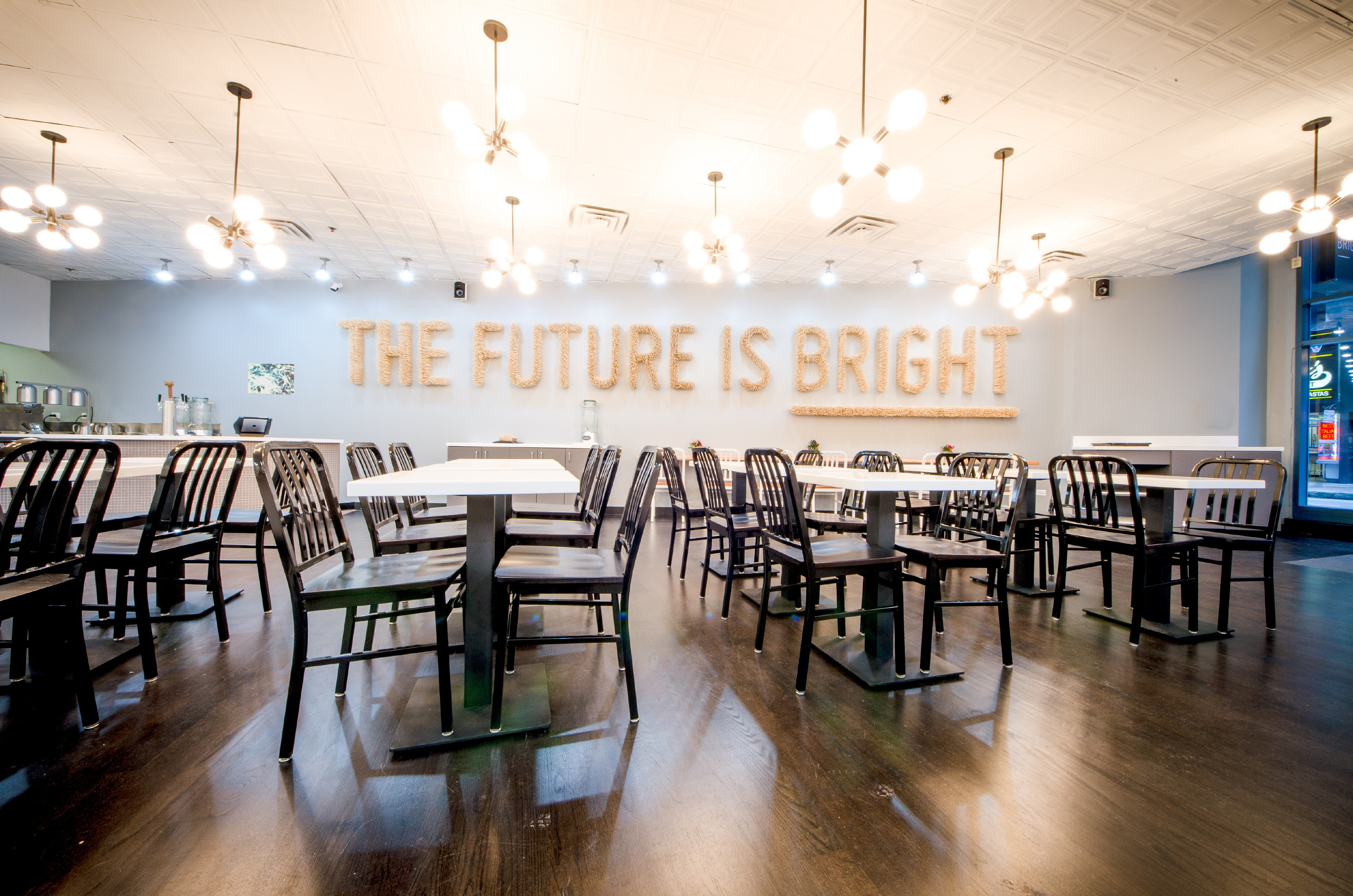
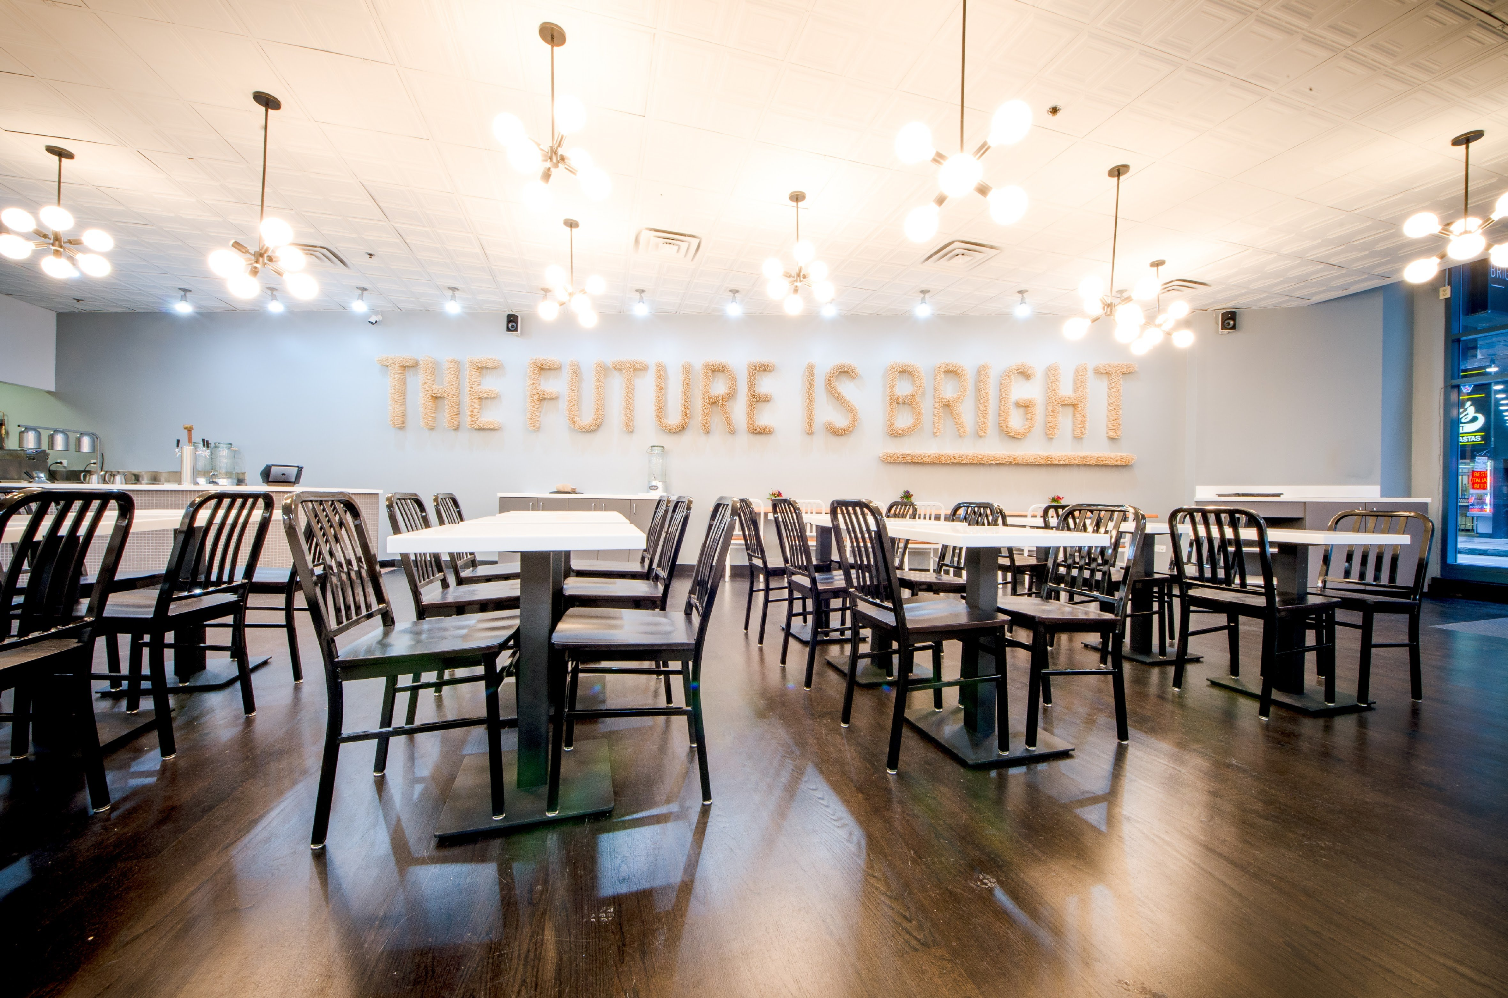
- wall art [247,363,295,395]
